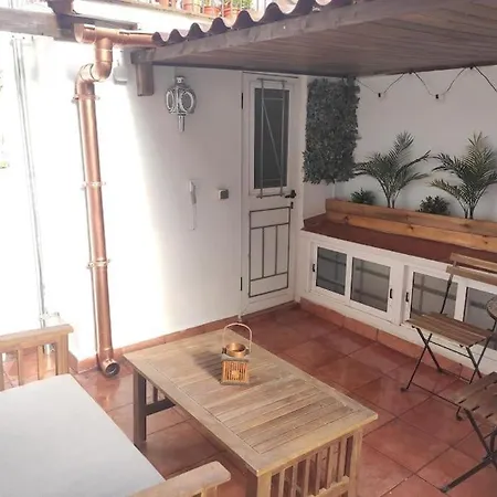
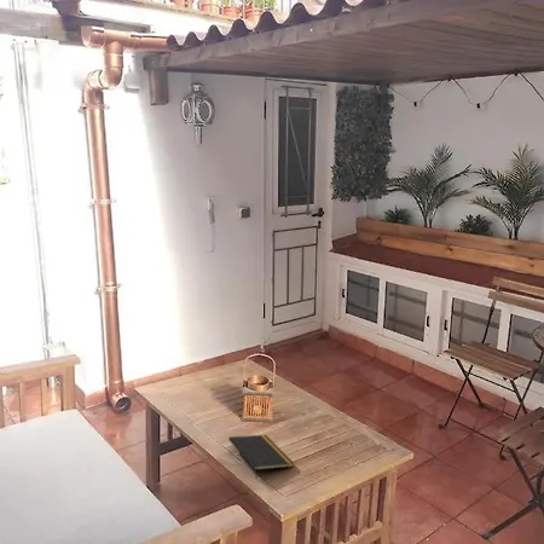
+ notepad [227,434,295,479]
